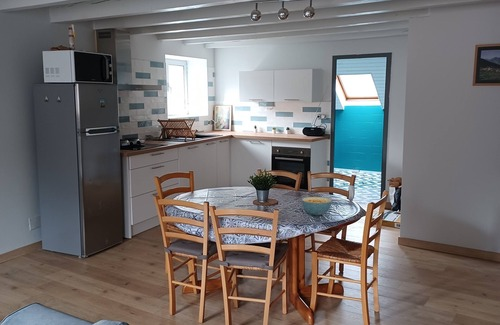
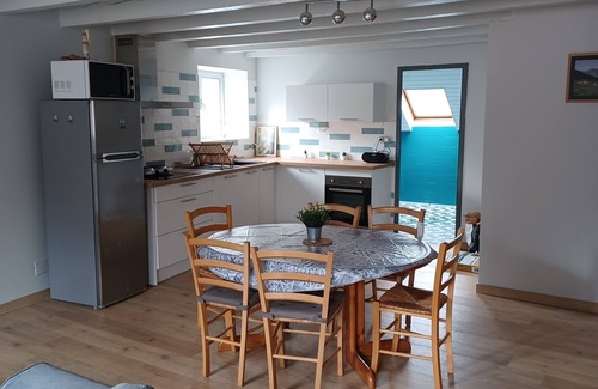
- cereal bowl [301,196,333,216]
